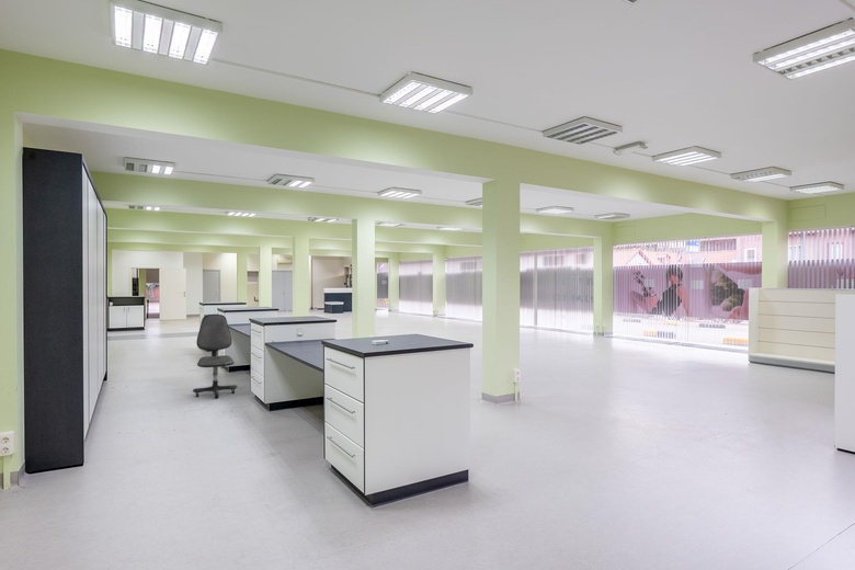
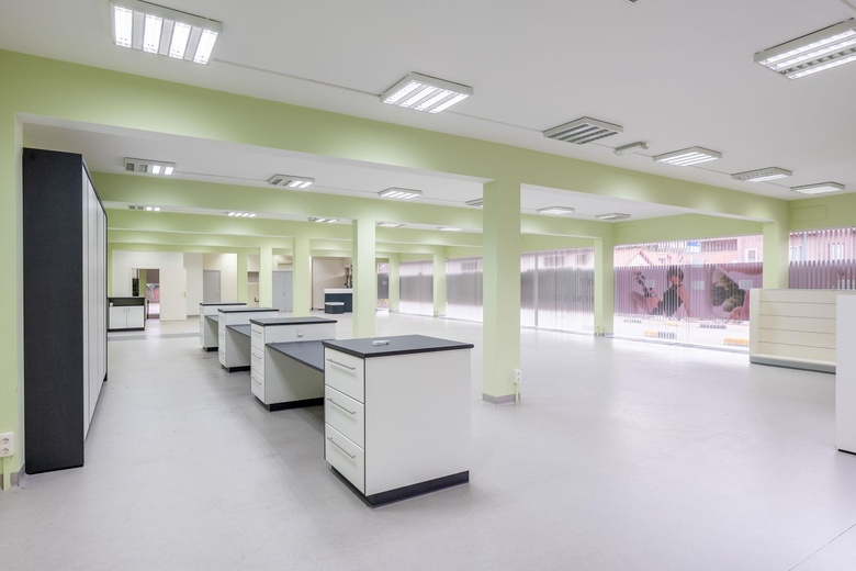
- office chair [192,314,238,400]
